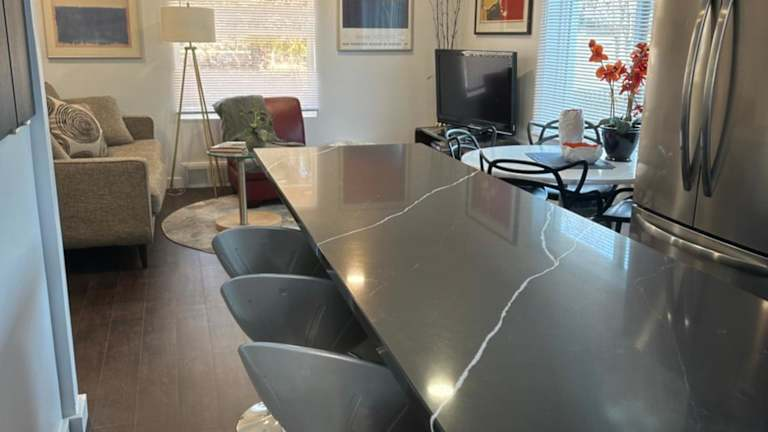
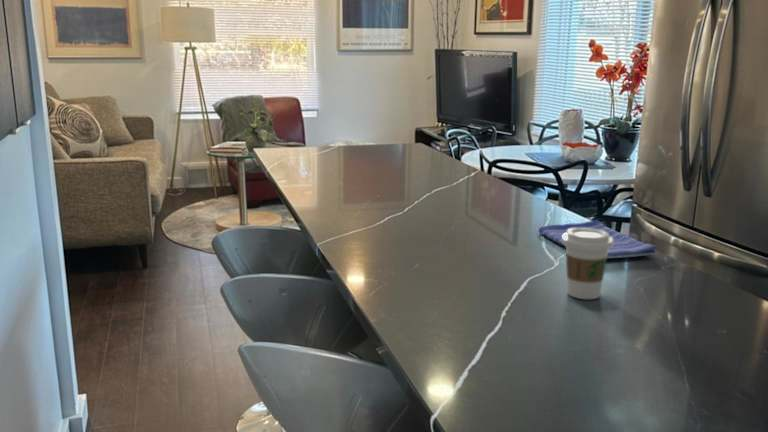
+ coffee cup [562,228,613,300]
+ dish towel [538,219,658,260]
